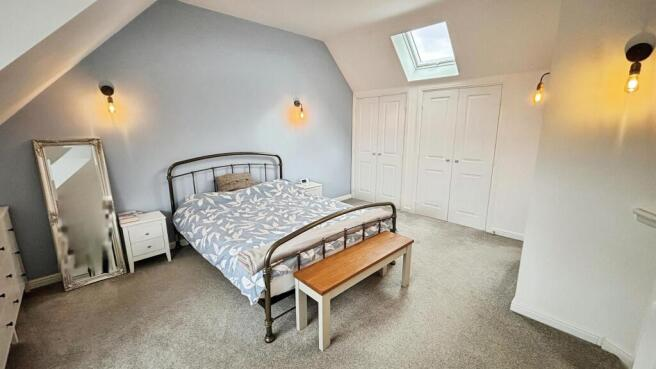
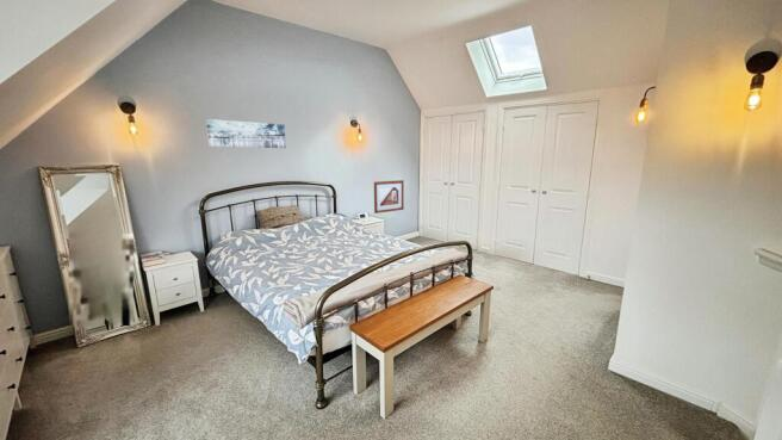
+ wall art [205,118,287,149]
+ picture frame [373,179,405,215]
